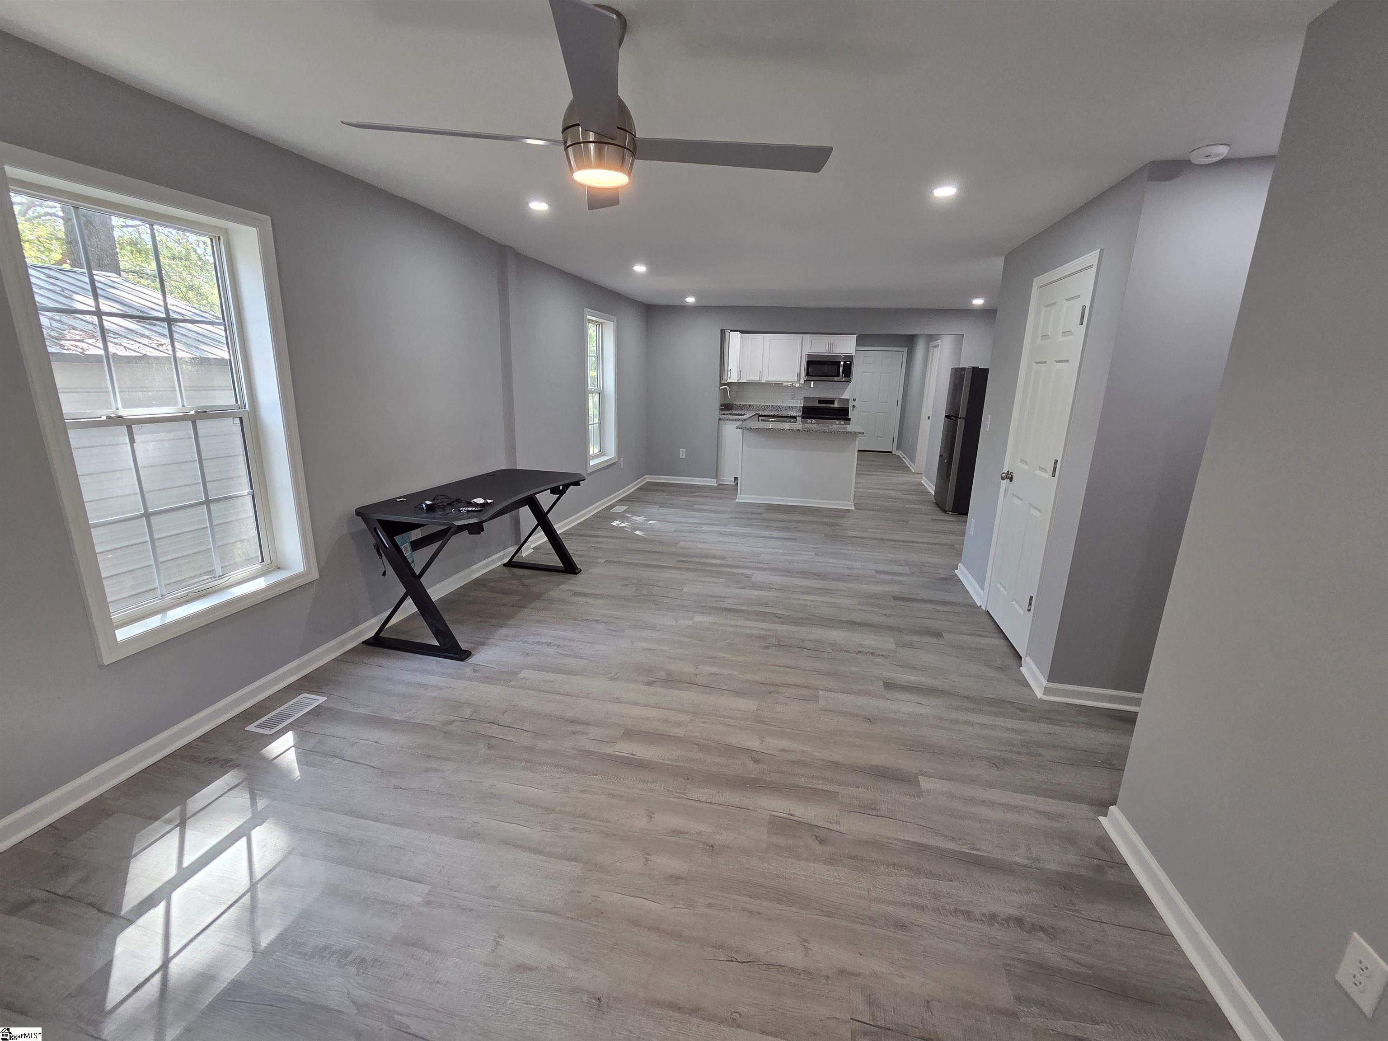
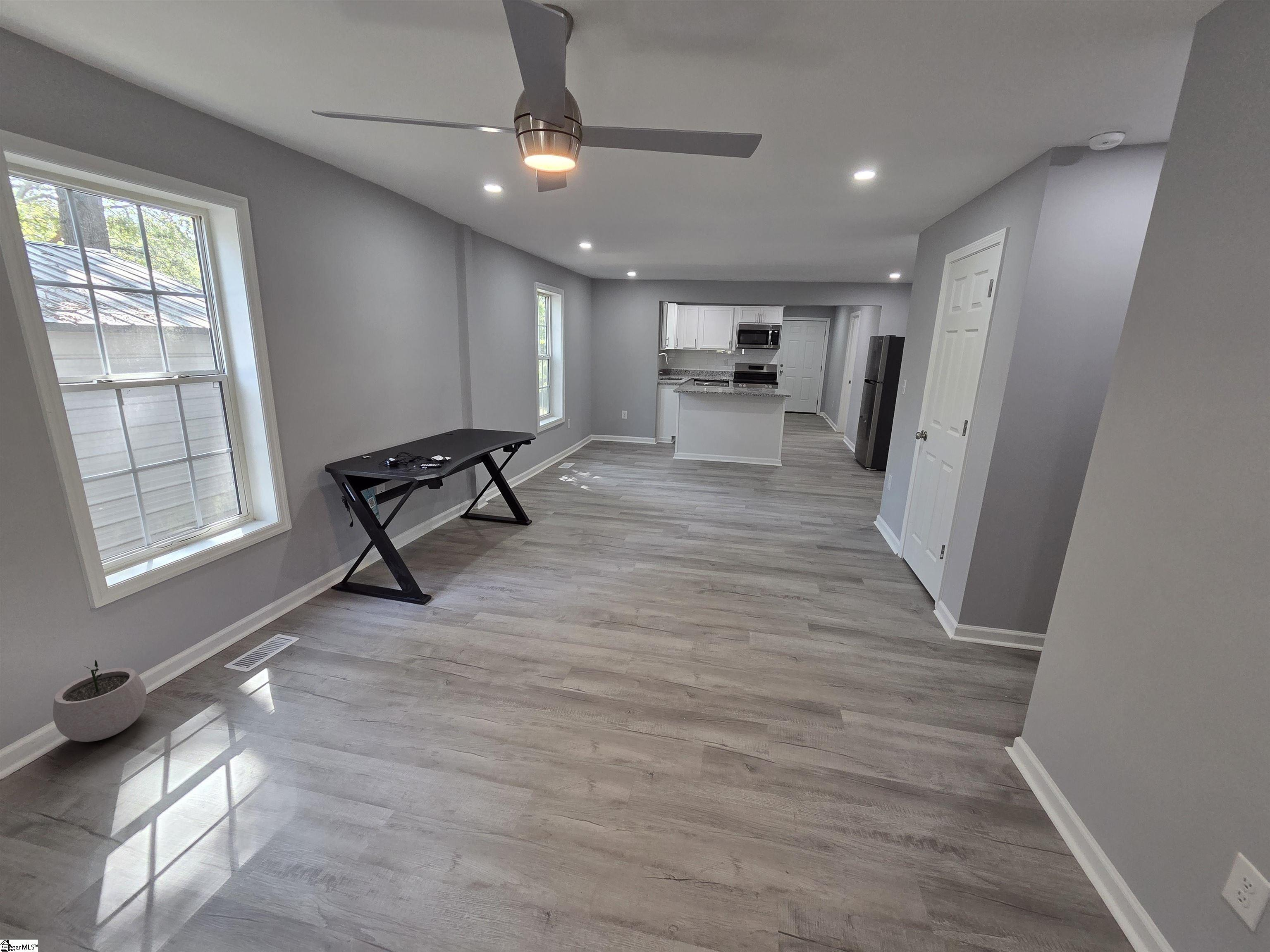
+ plant pot [53,660,147,742]
